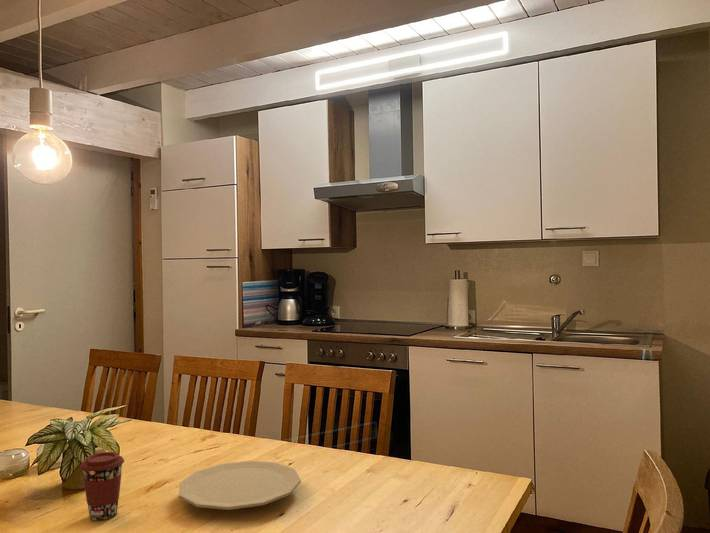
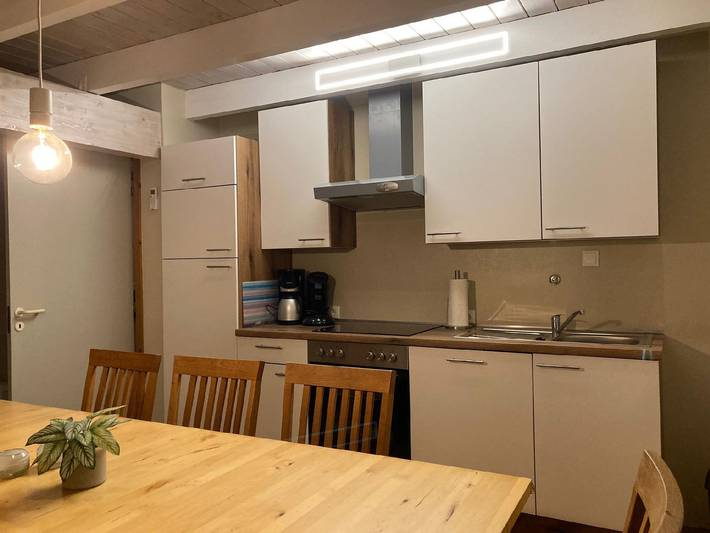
- coffee cup [79,451,125,521]
- plate [178,460,302,511]
